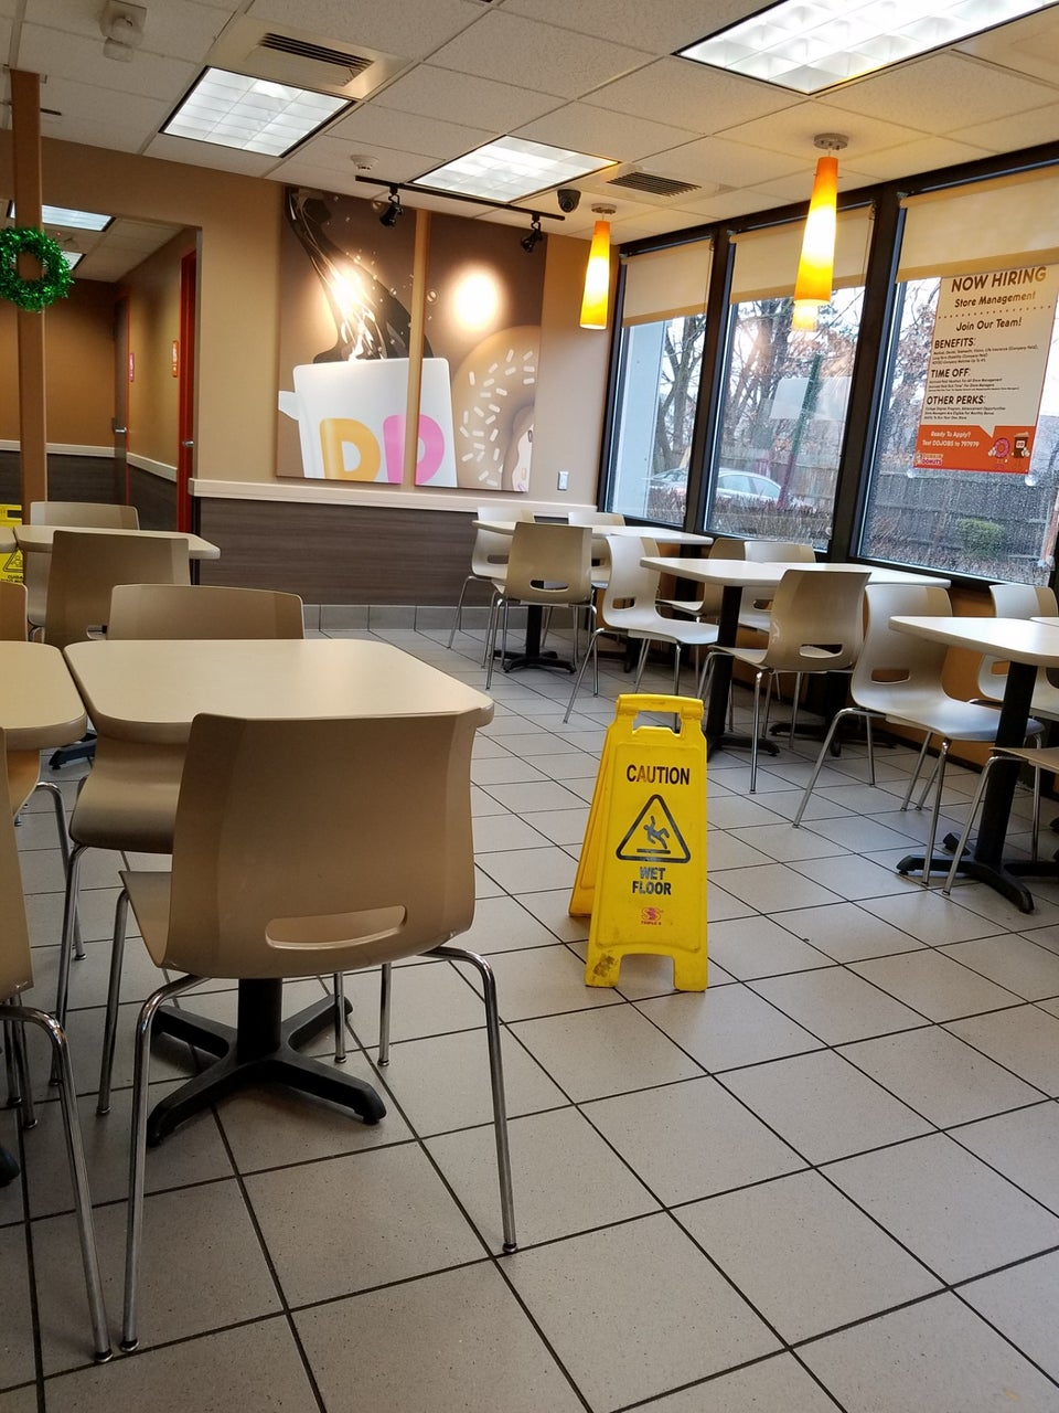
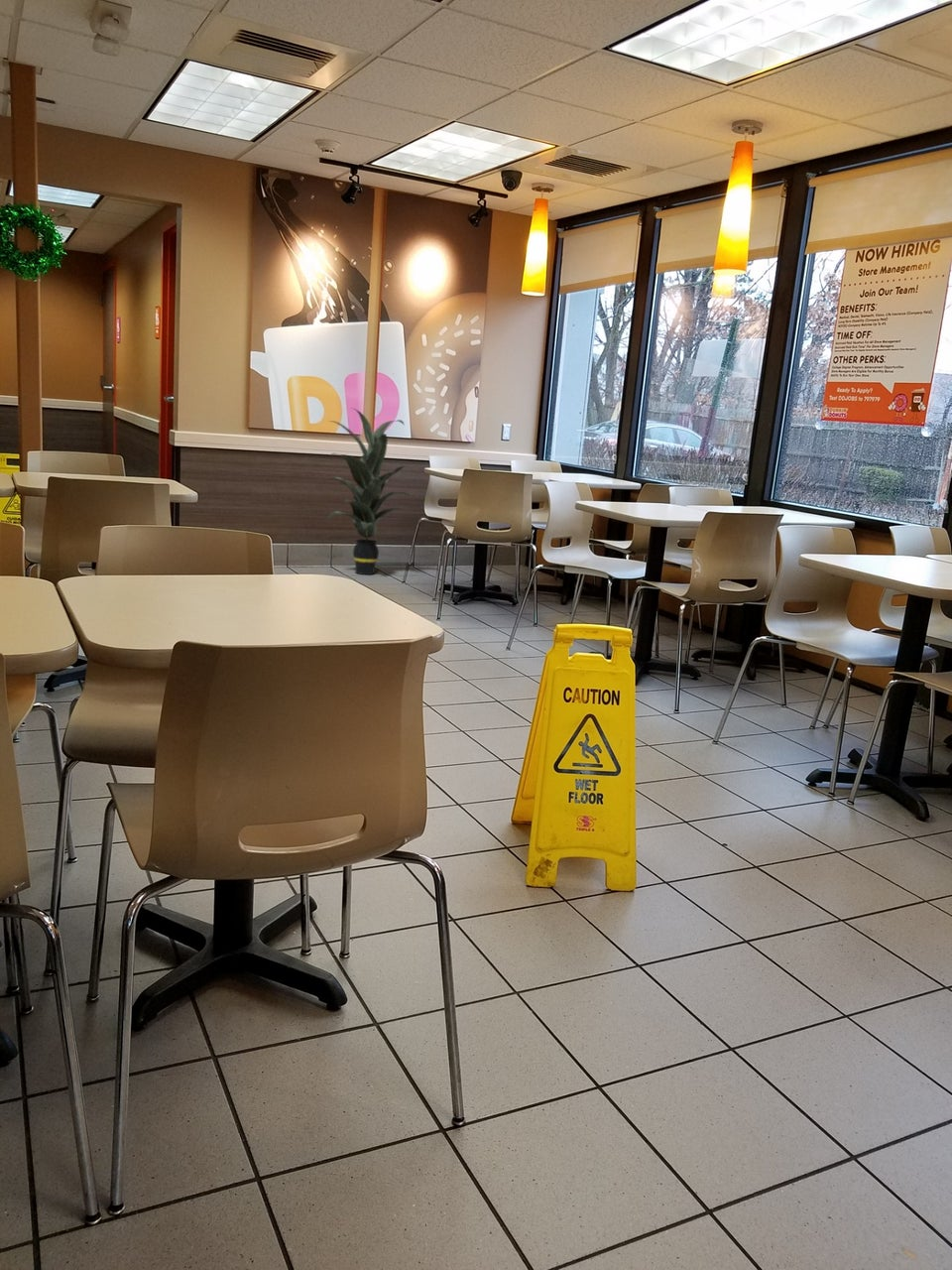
+ indoor plant [324,407,417,575]
